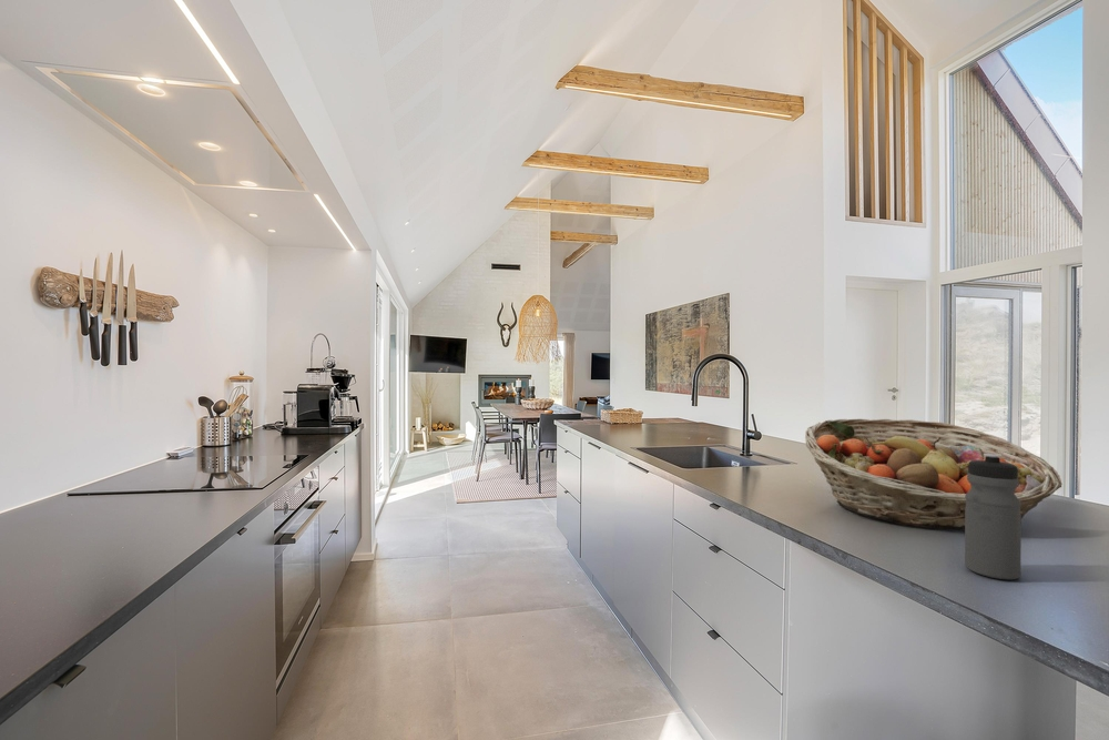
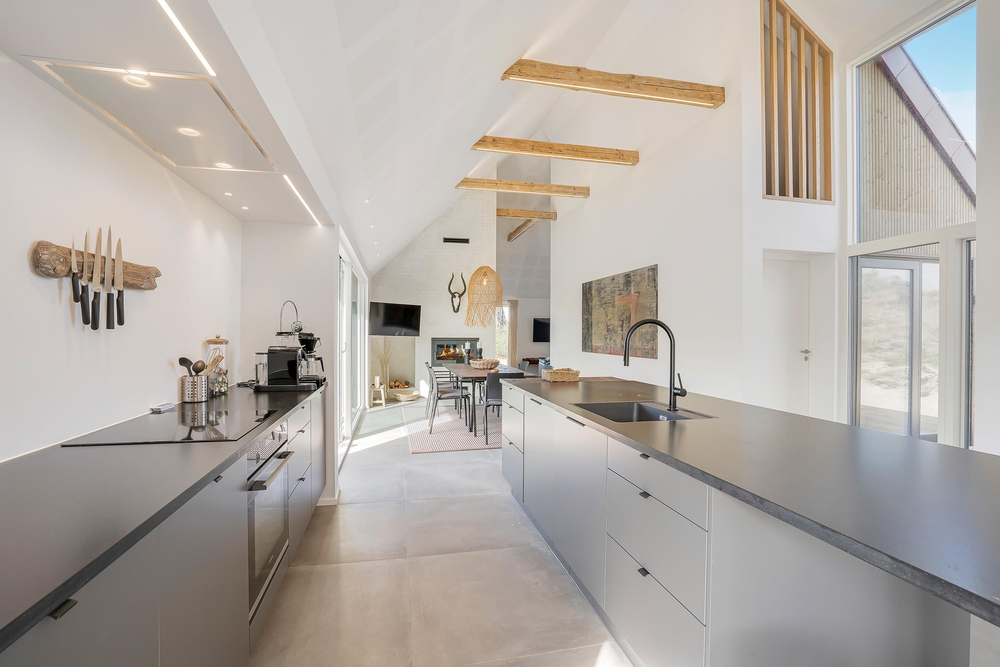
- fruit basket [804,418,1064,530]
- water bottle [964,454,1022,581]
